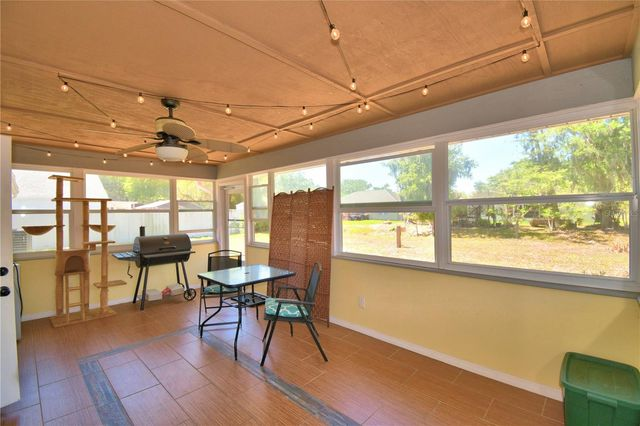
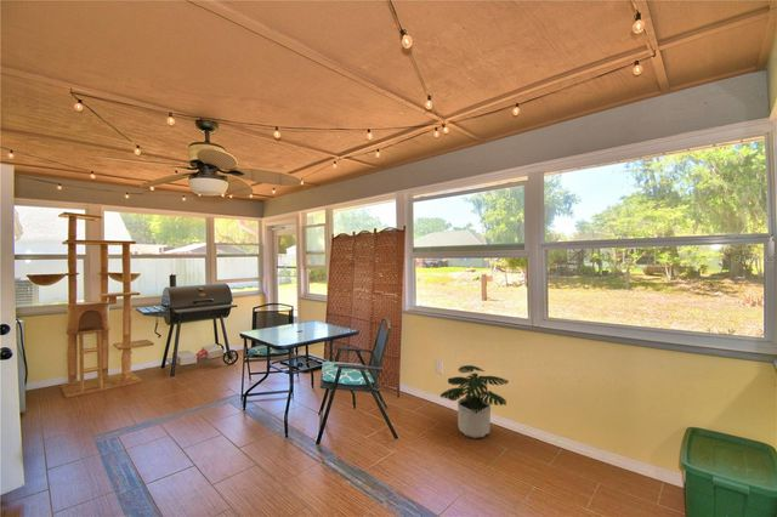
+ potted plant [439,364,510,439]
